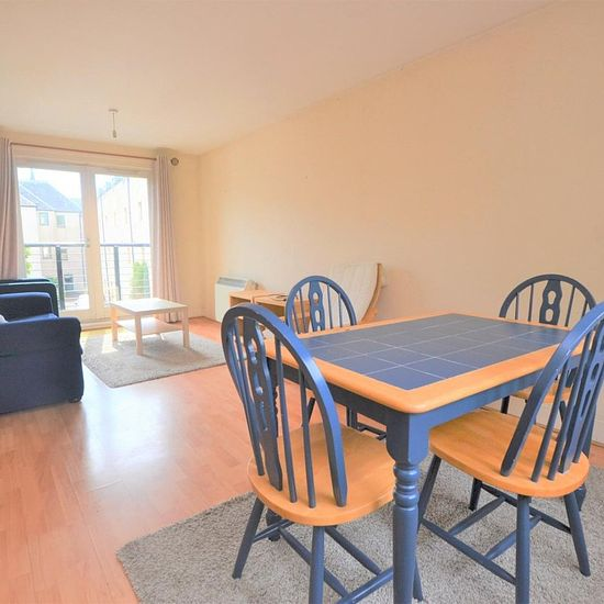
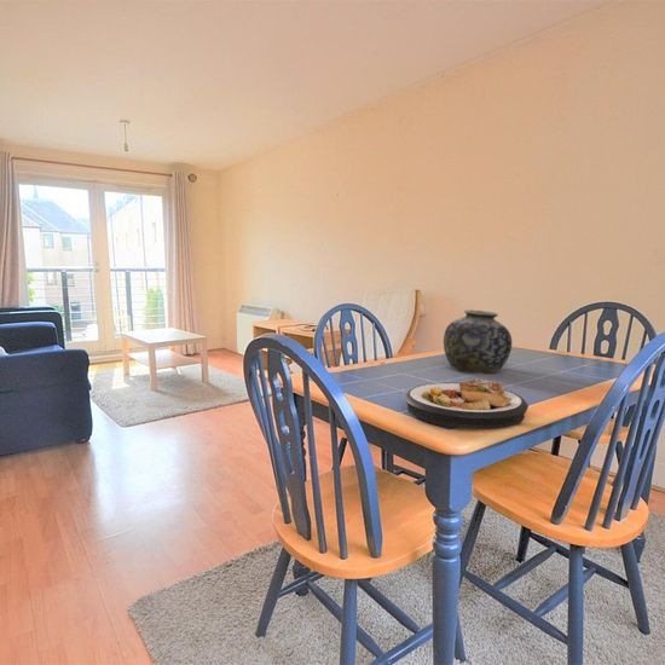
+ plate [404,378,530,430]
+ vase [443,308,513,374]
